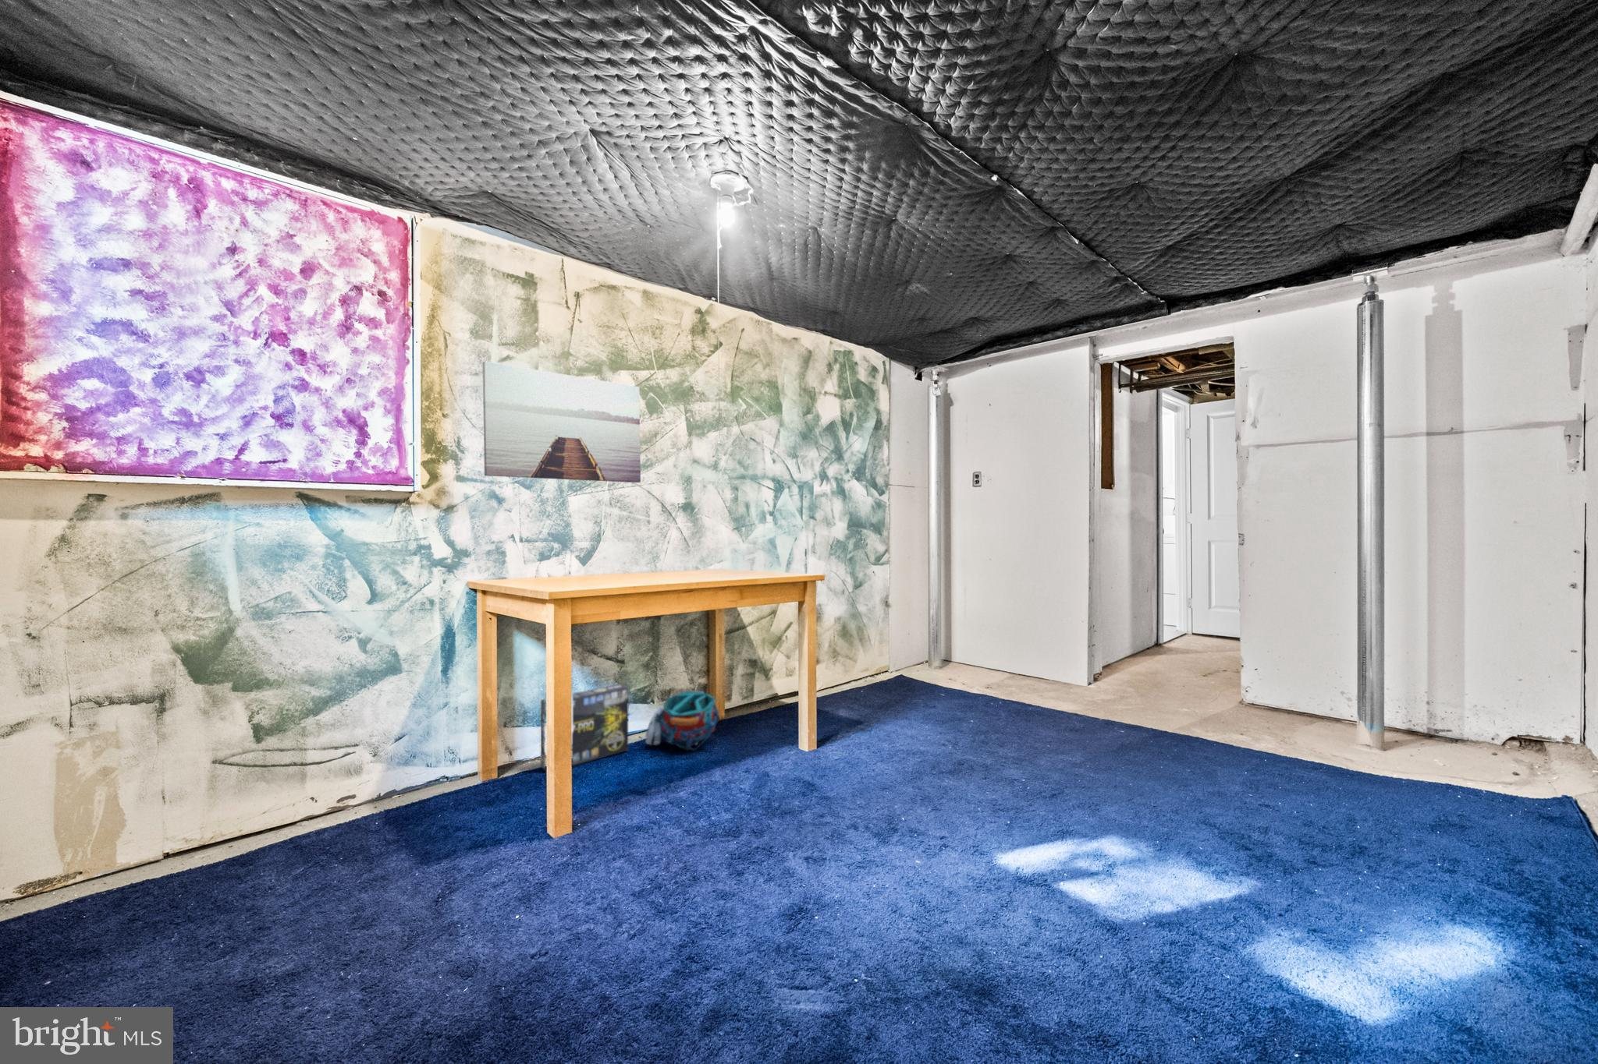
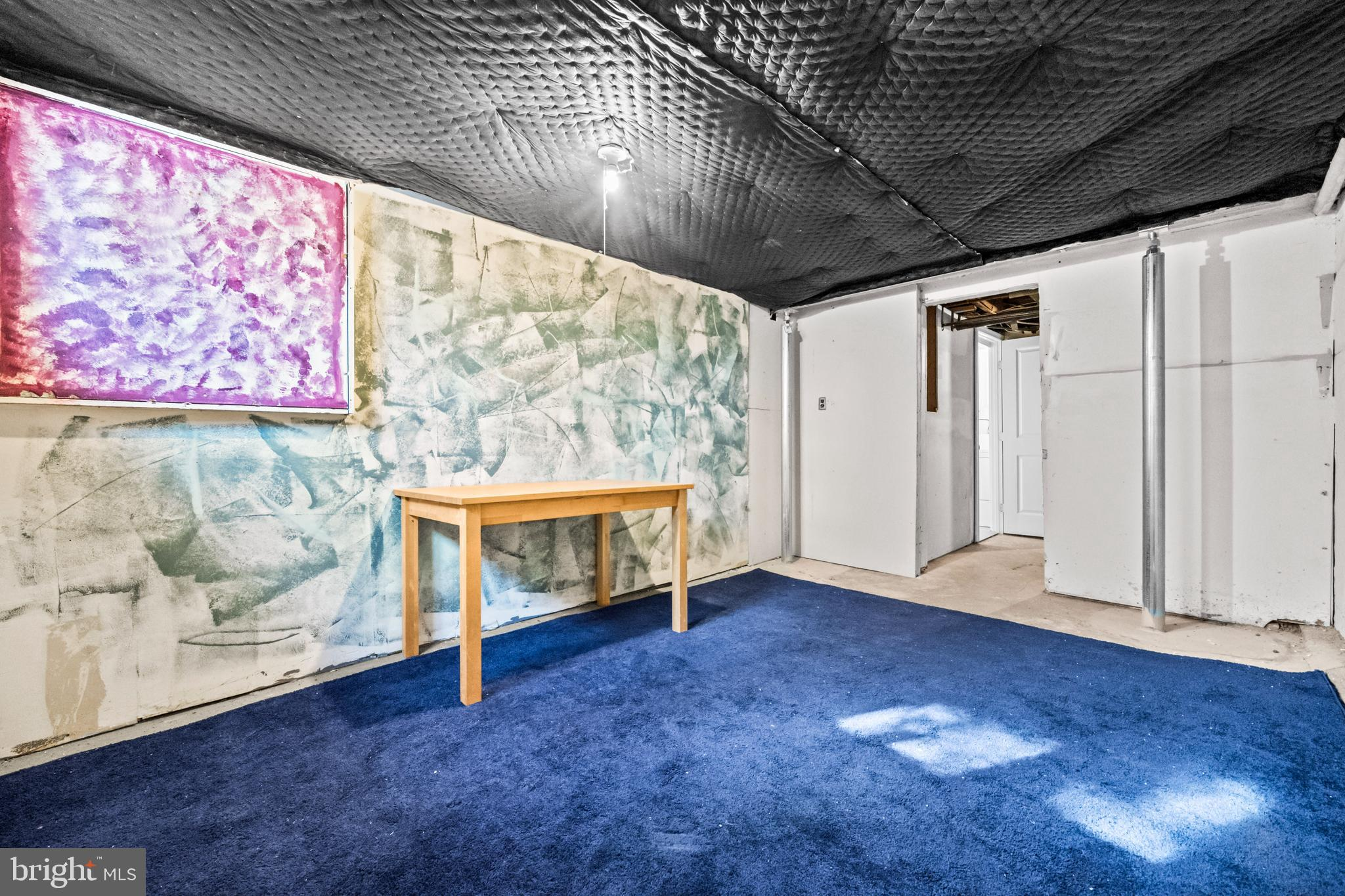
- wall art [482,360,642,483]
- box [539,684,630,772]
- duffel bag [644,691,721,752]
